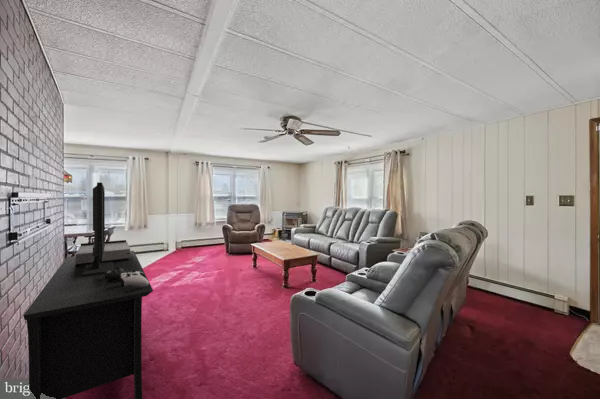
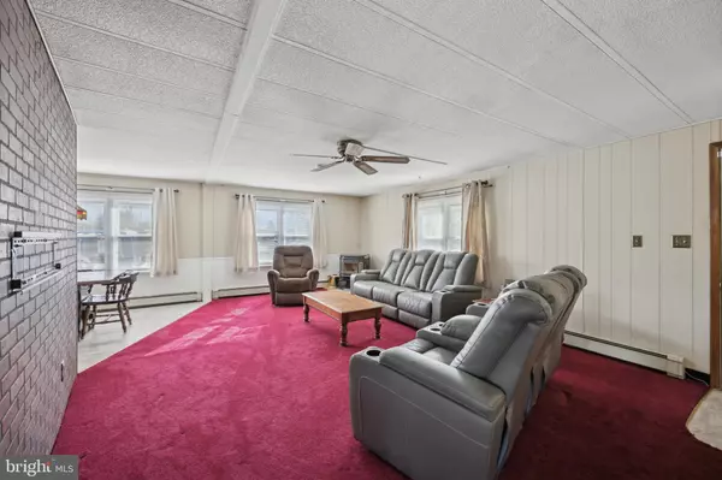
- media console [22,181,154,399]
